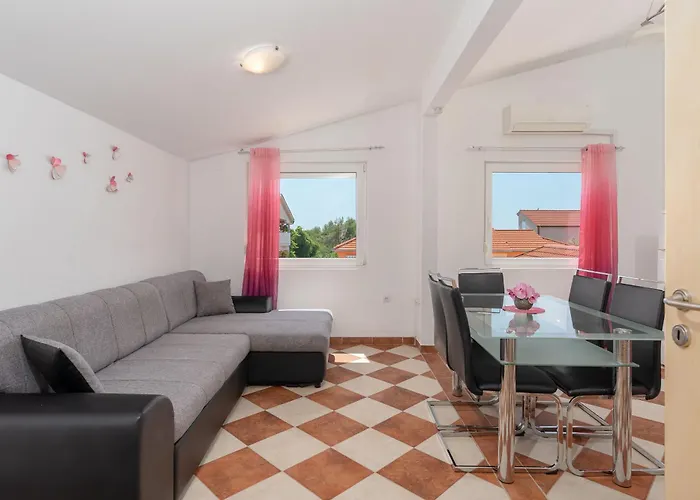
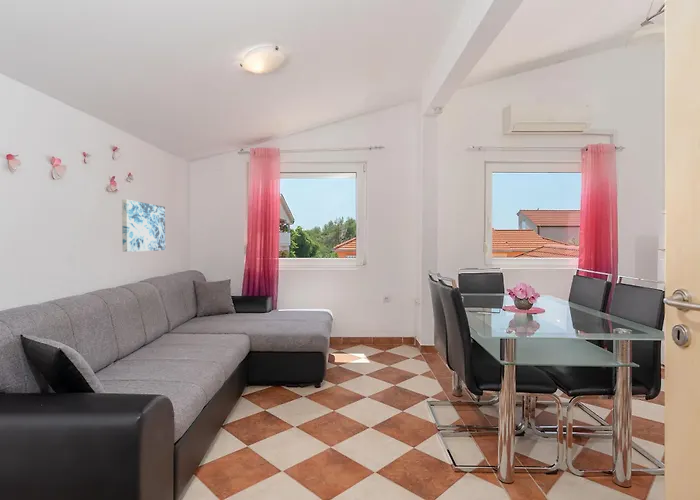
+ wall art [121,199,166,253]
